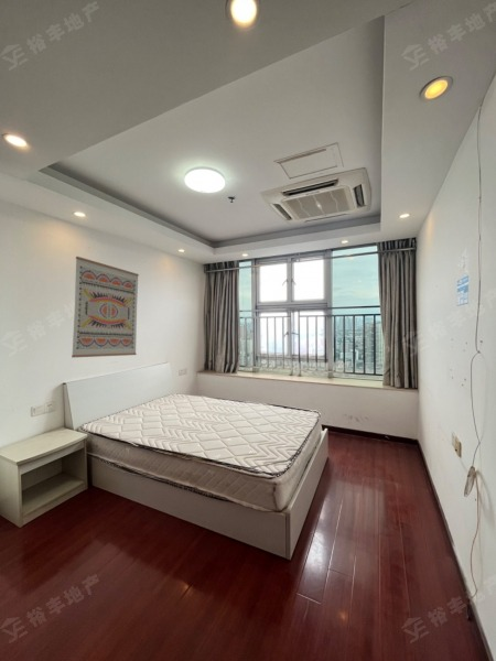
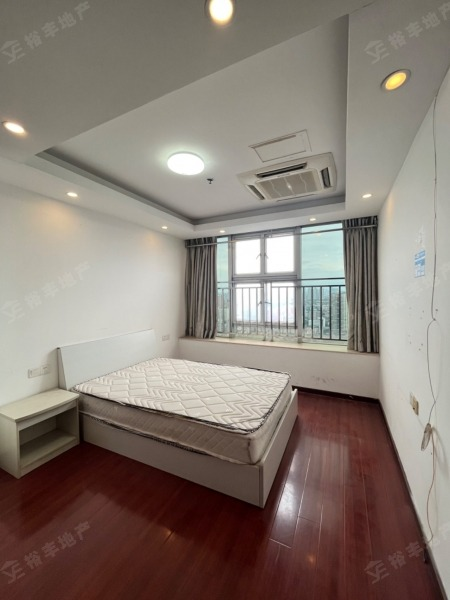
- wall art [71,256,140,358]
